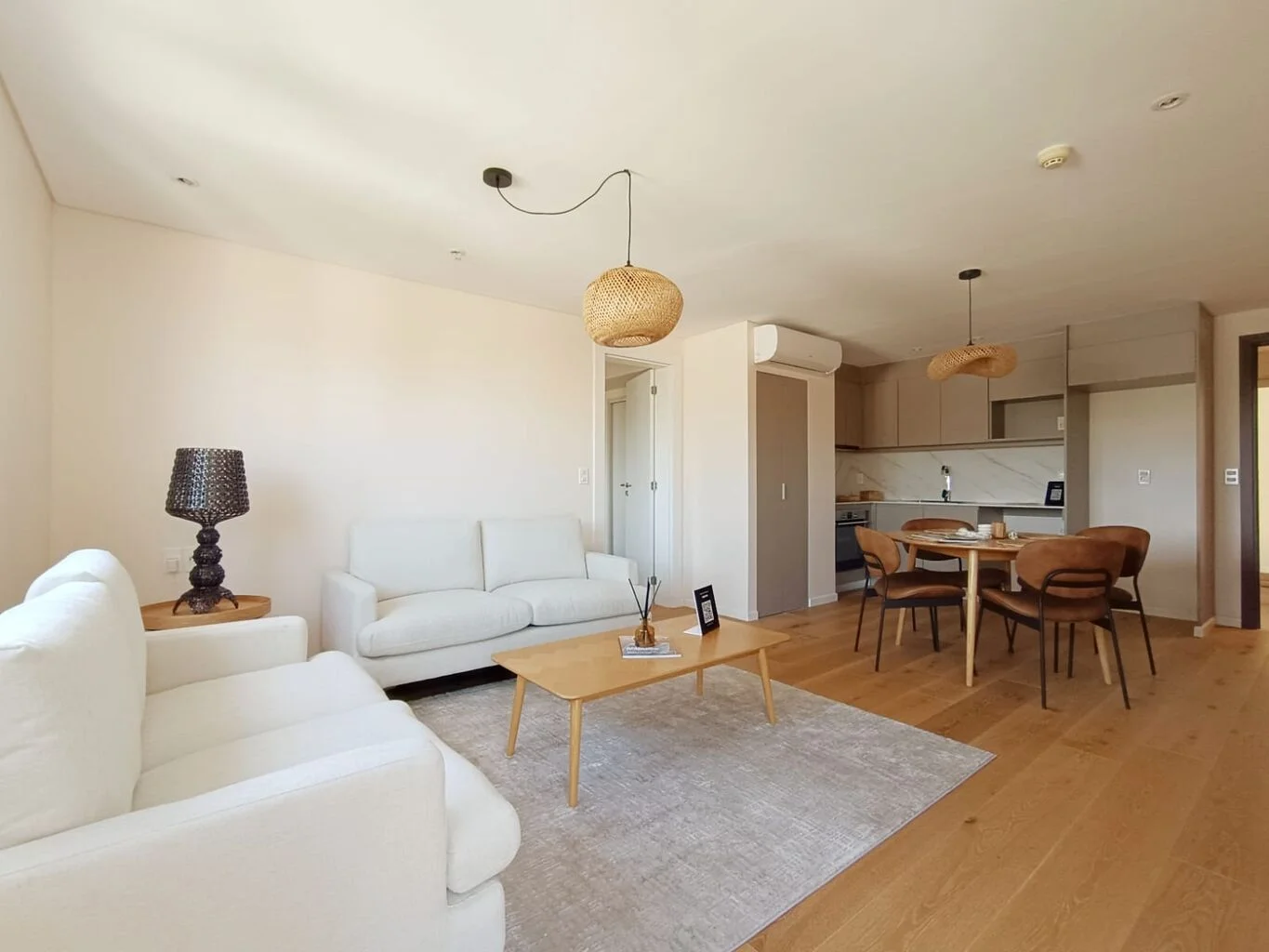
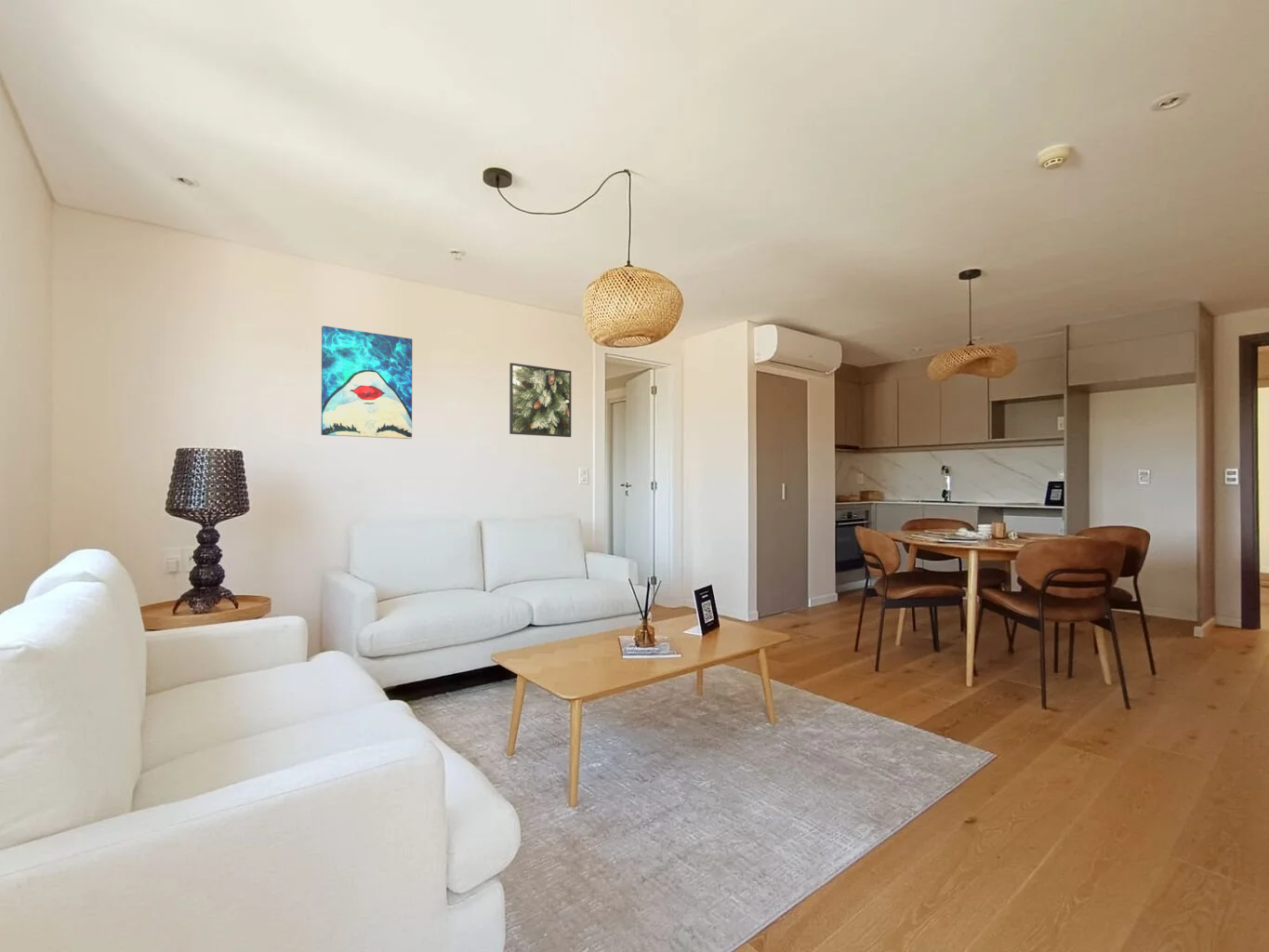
+ wall art [321,324,413,440]
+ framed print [509,362,572,438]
